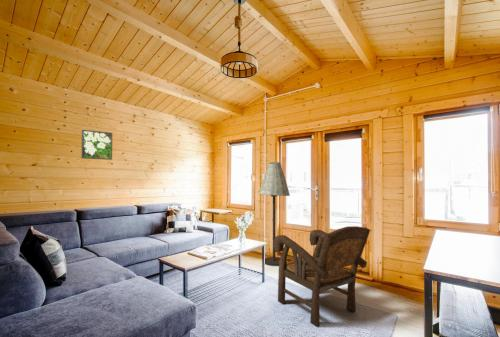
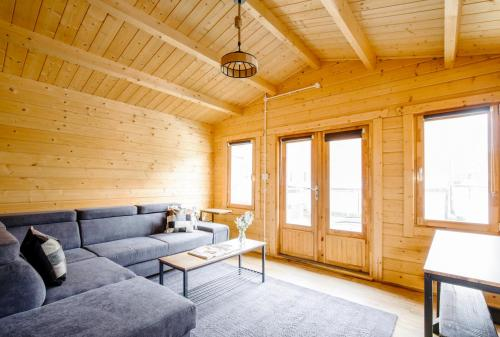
- floor lamp [257,161,291,267]
- armchair [274,225,371,328]
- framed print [80,129,113,161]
